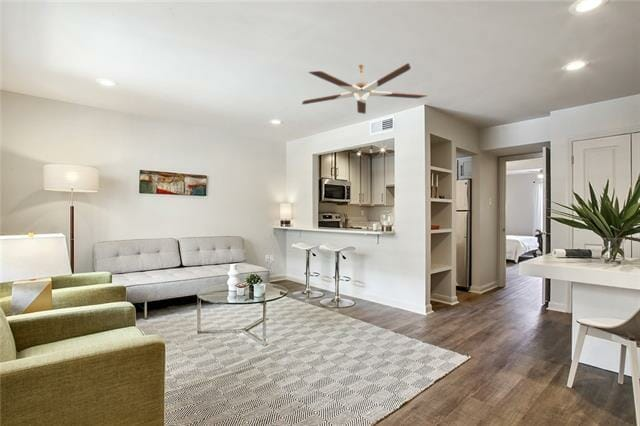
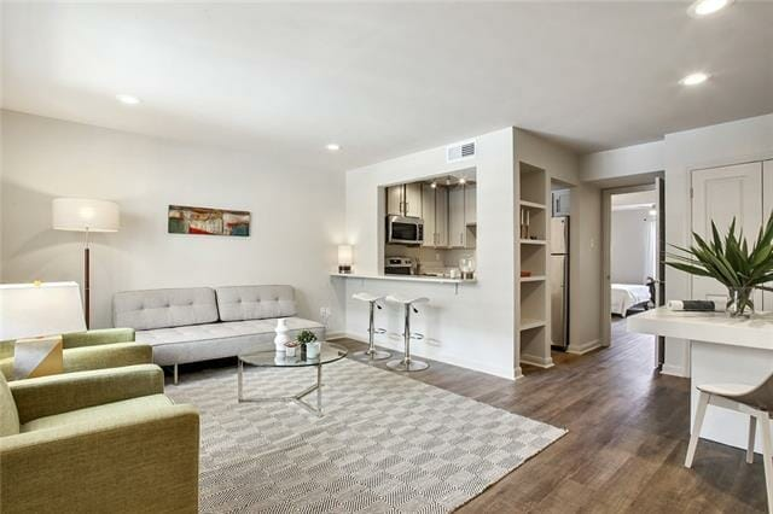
- ceiling fan [301,62,429,115]
